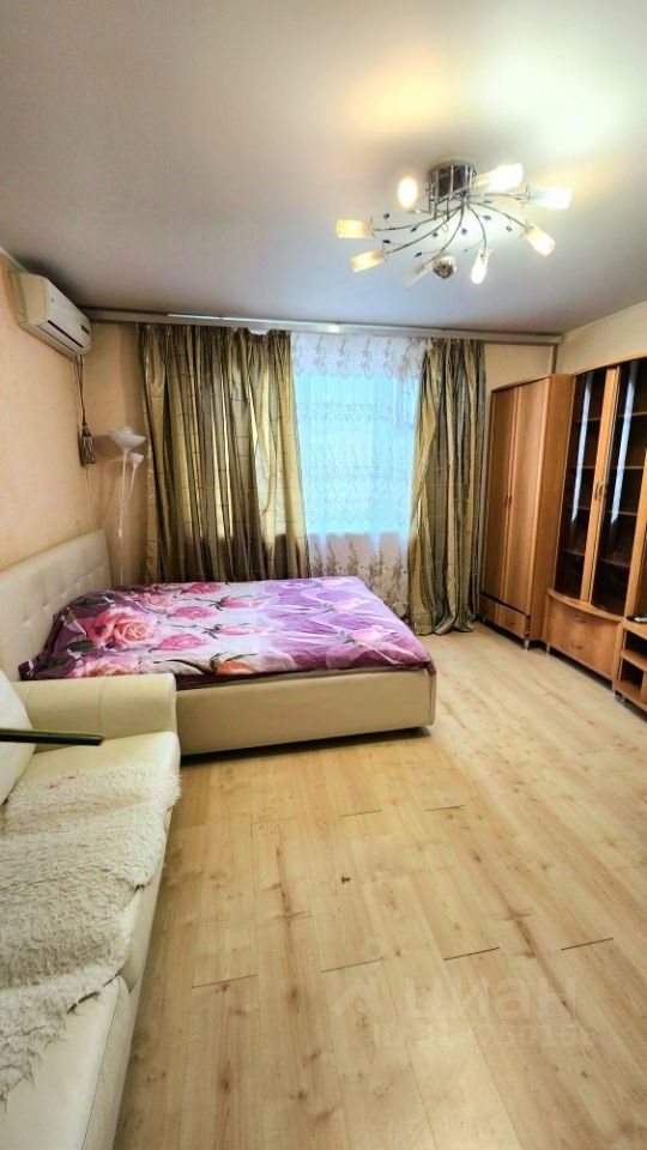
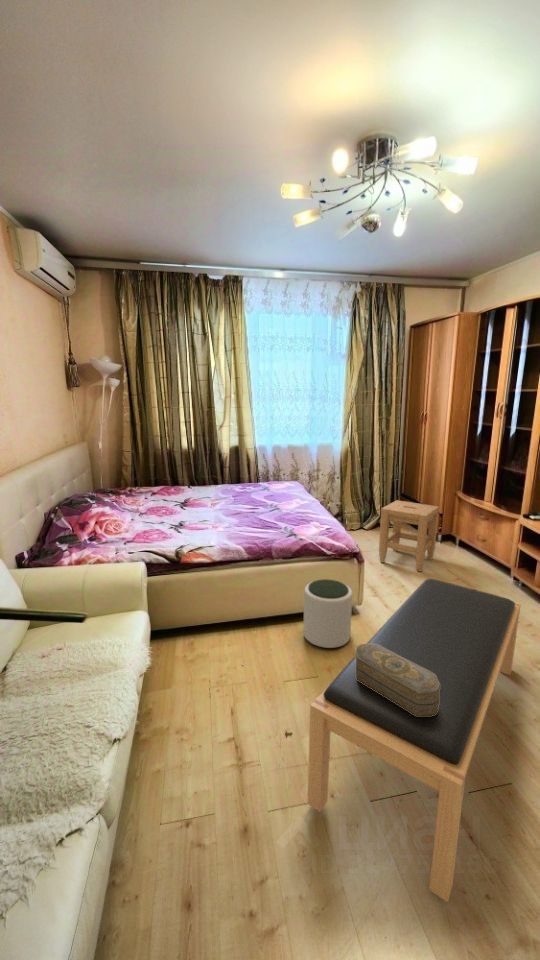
+ bench [307,578,522,904]
+ decorative box [355,643,440,716]
+ plant pot [302,578,353,649]
+ stool [378,499,440,573]
